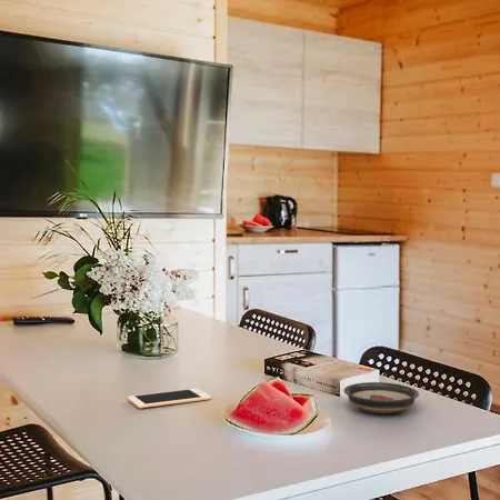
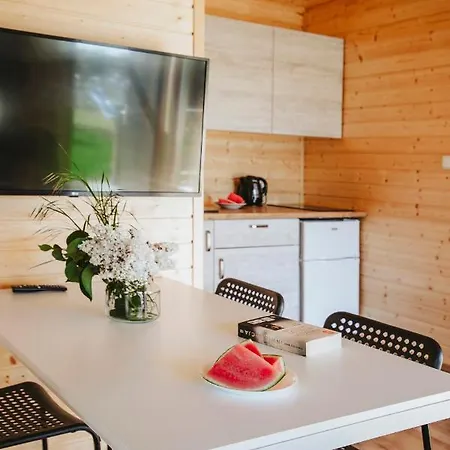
- cell phone [127,388,212,409]
- saucer [342,381,420,414]
